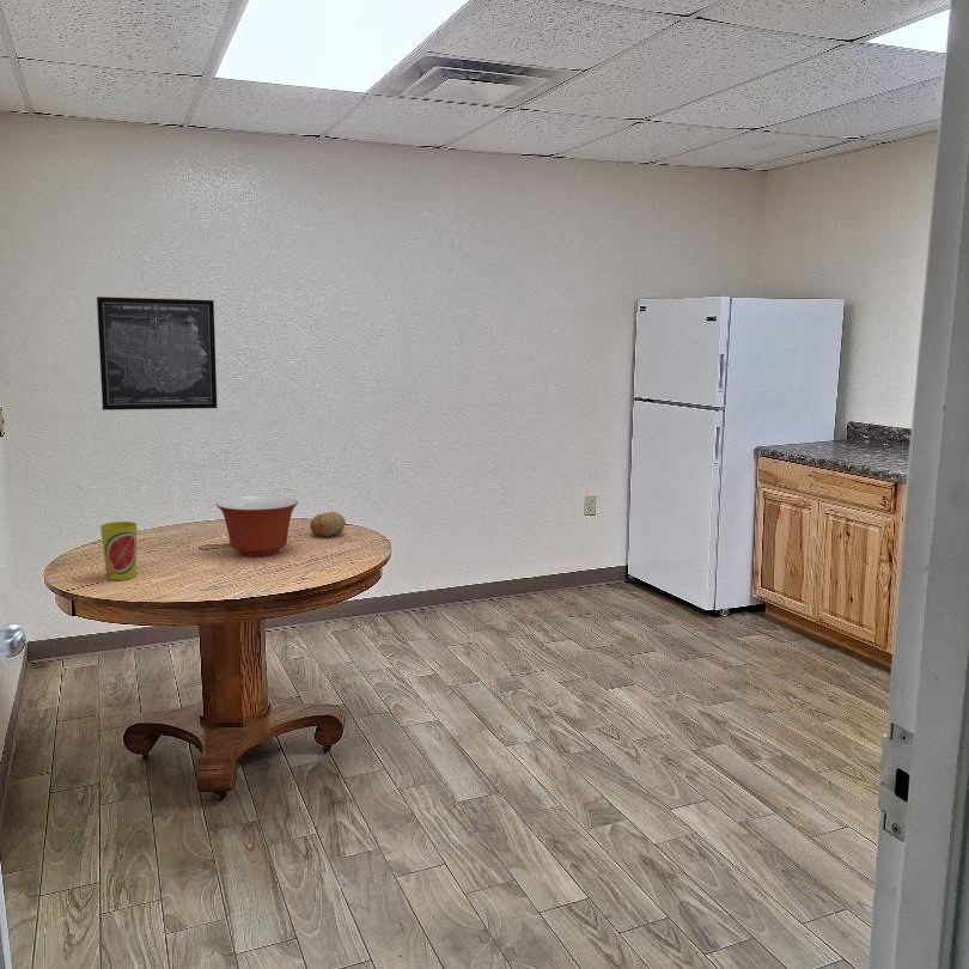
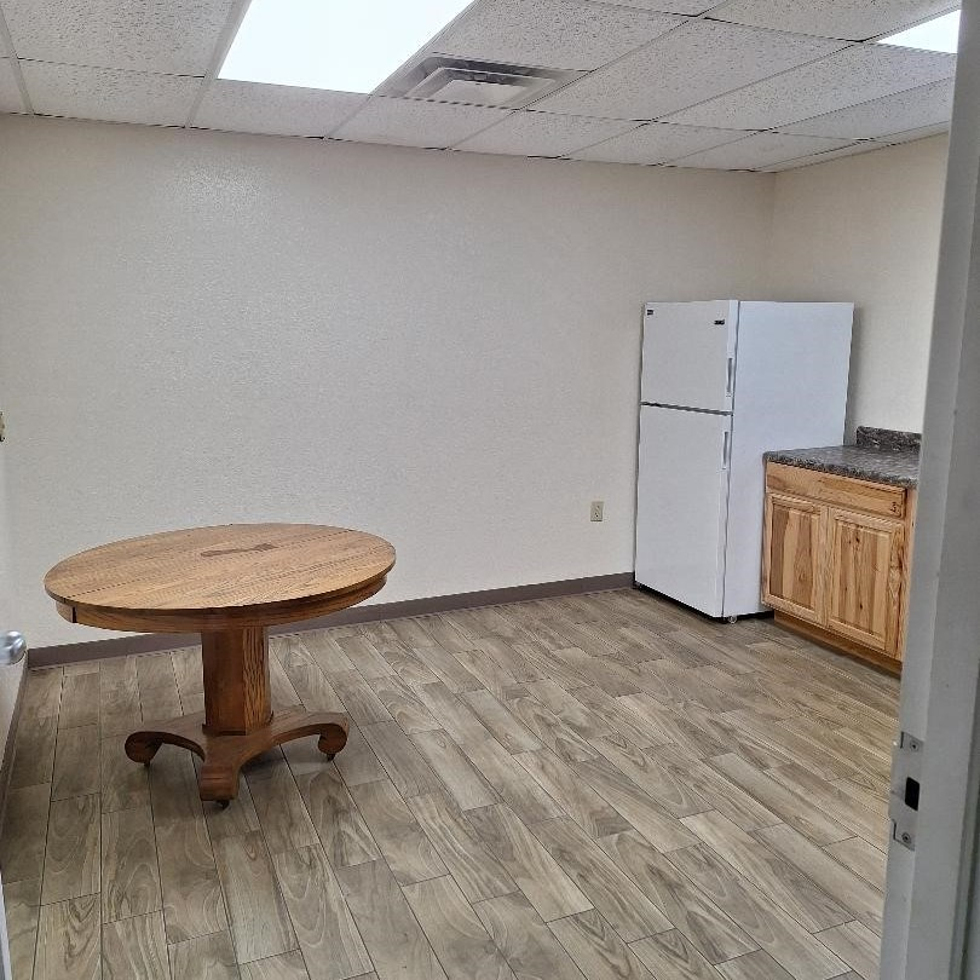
- wall art [96,295,218,412]
- cup [99,520,138,581]
- fruit [309,511,347,537]
- mixing bowl [215,494,299,557]
